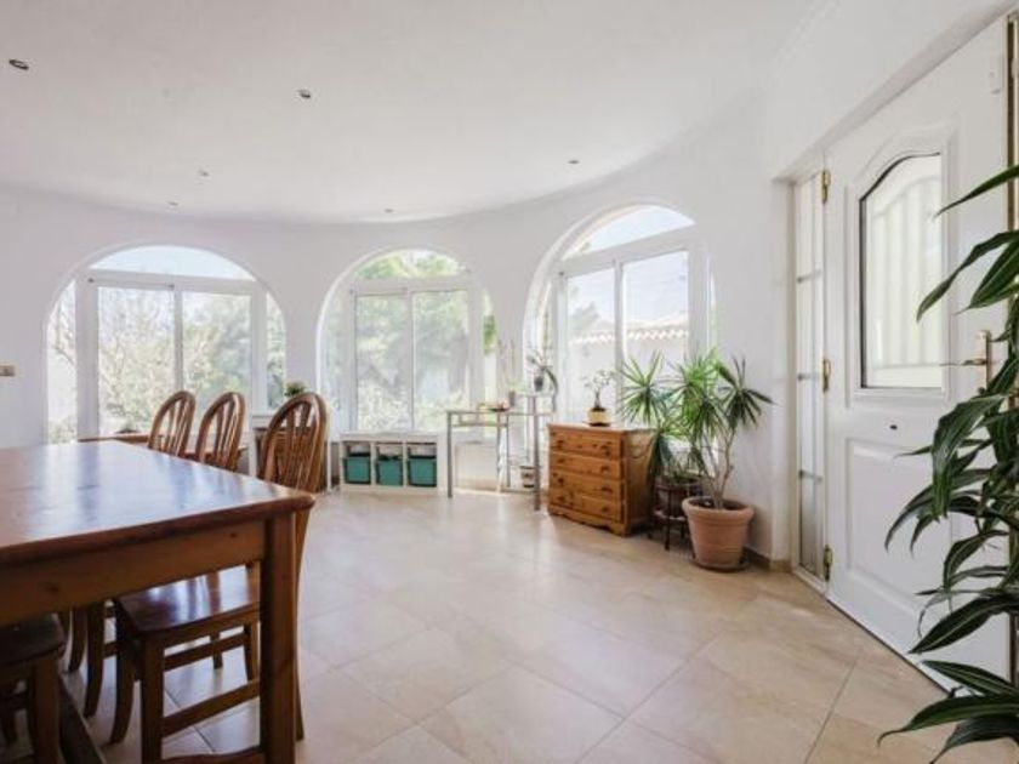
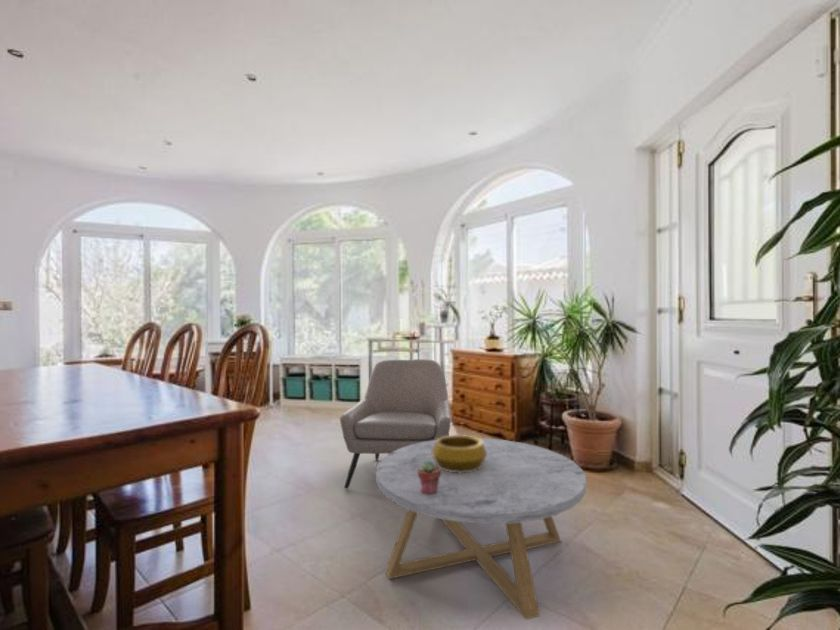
+ decorative bowl [432,434,487,473]
+ coffee table [375,437,587,620]
+ armchair [339,358,452,490]
+ potted succulent [417,460,441,494]
